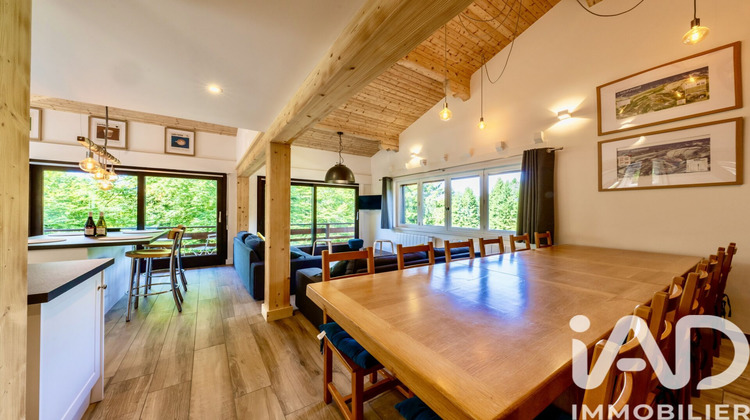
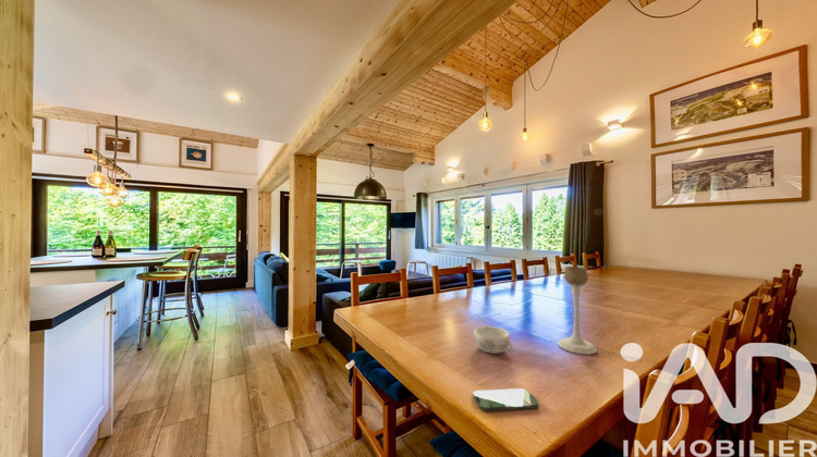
+ candle holder [557,265,598,356]
+ decorative bowl [473,325,513,355]
+ smartphone [472,387,540,412]
